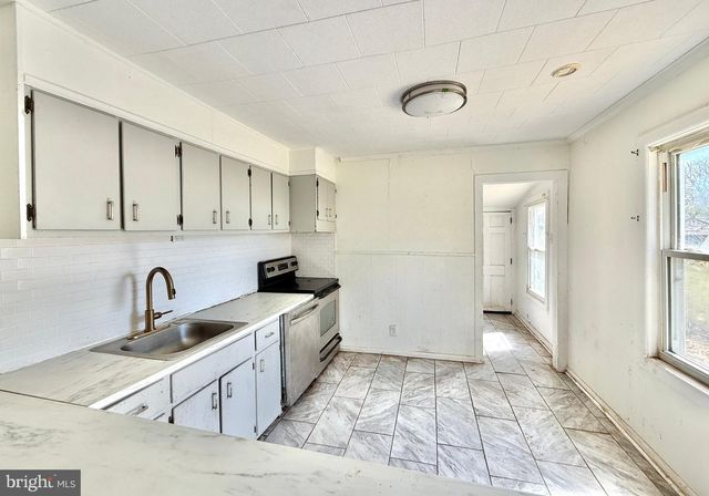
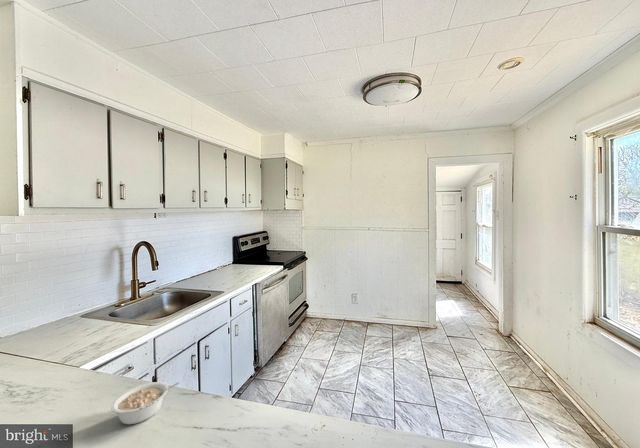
+ legume [110,381,180,425]
